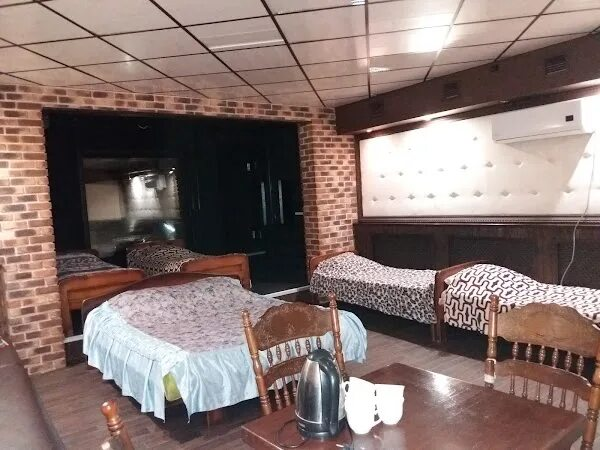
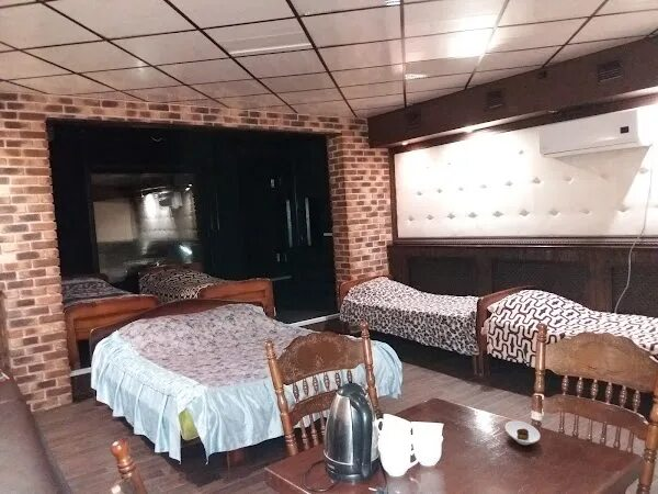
+ saucer [504,419,541,446]
